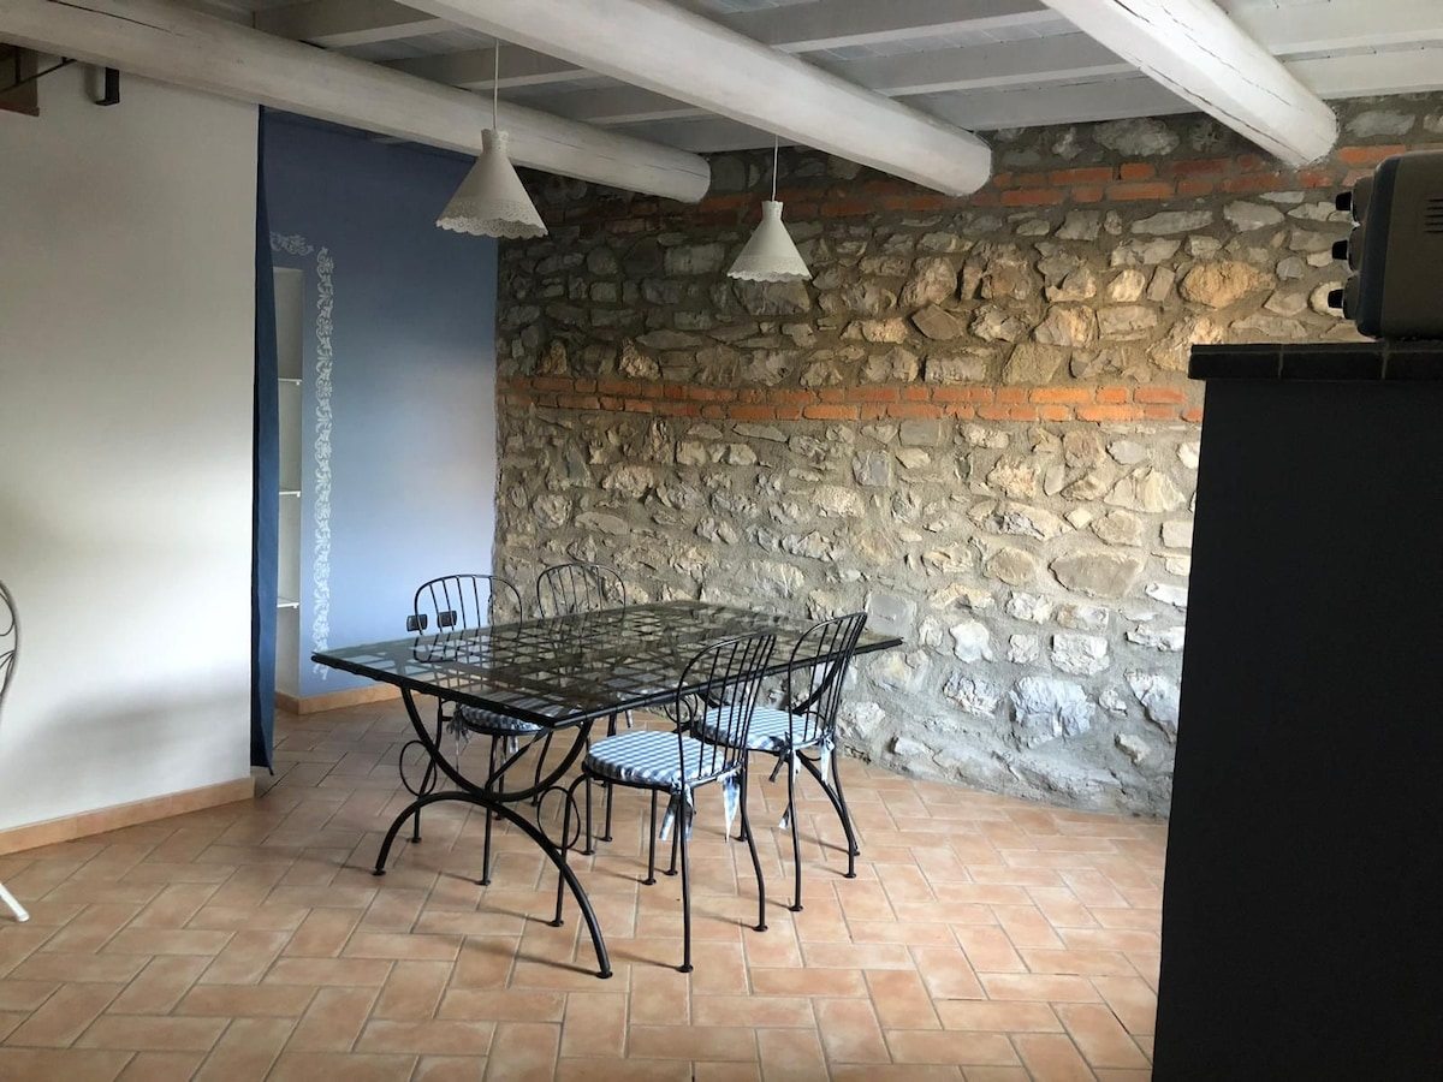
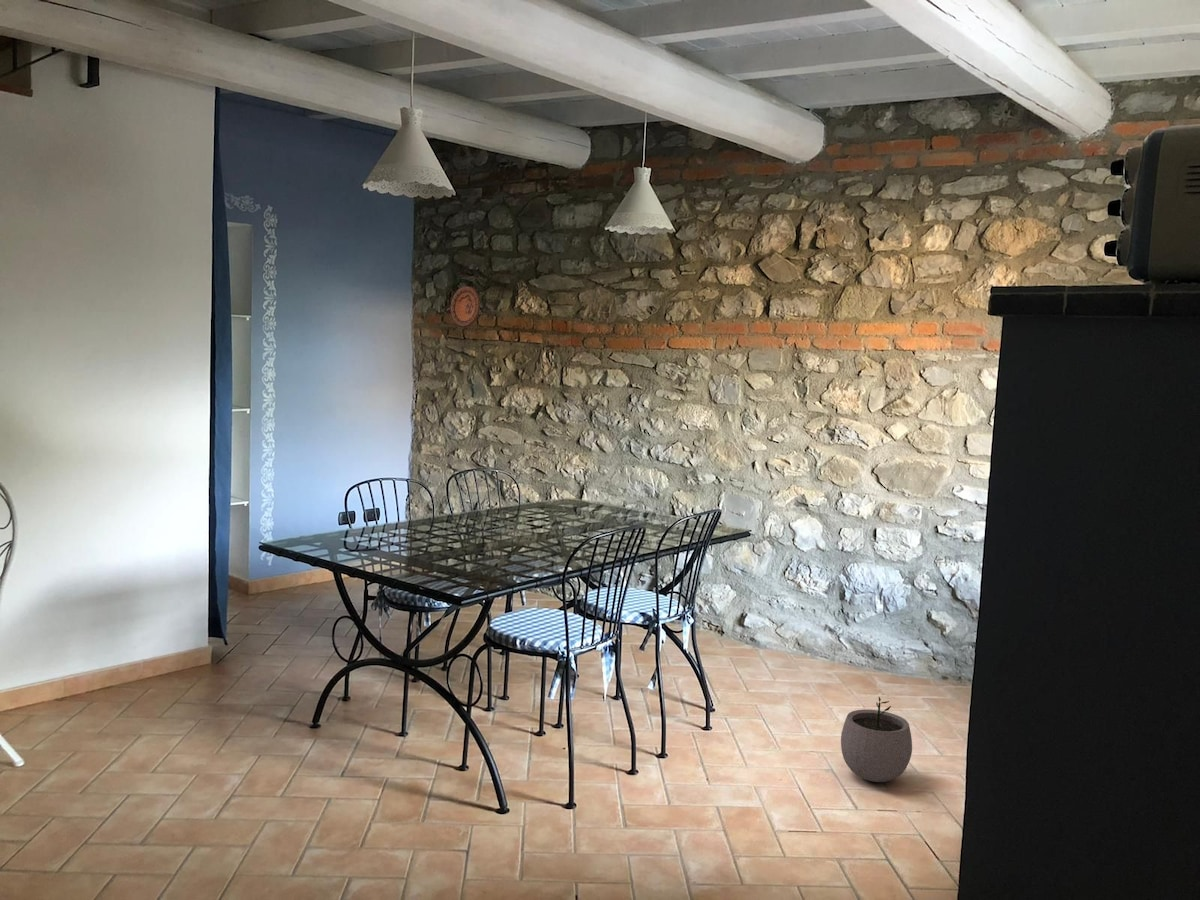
+ plant pot [840,696,913,783]
+ decorative plate [449,285,481,329]
